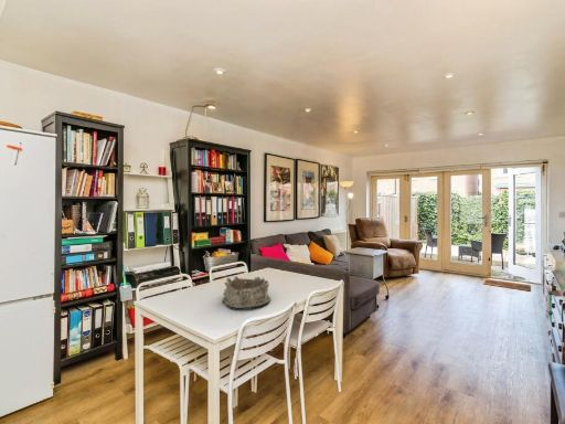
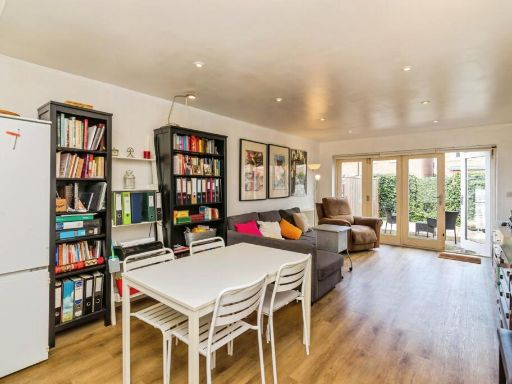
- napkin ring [222,276,271,310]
